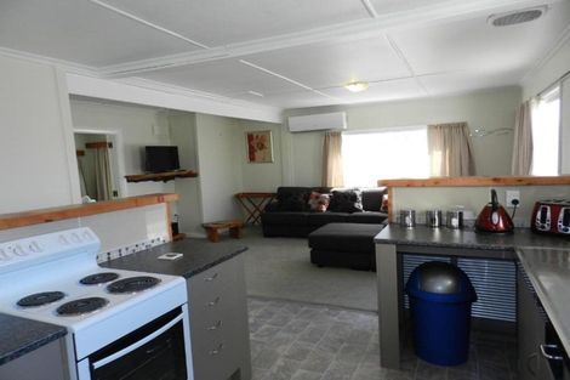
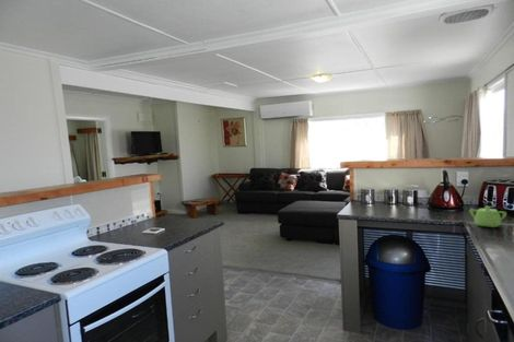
+ teapot [468,205,507,228]
